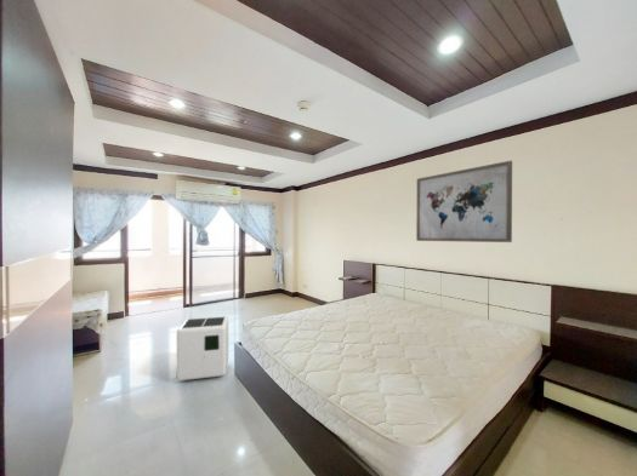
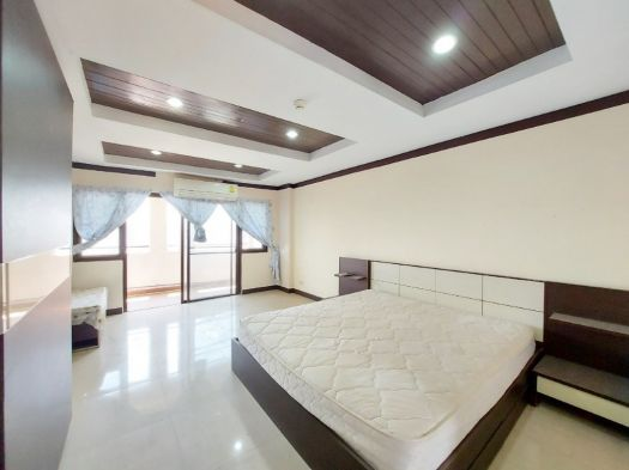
- air purifier [176,316,229,382]
- wall art [415,160,513,243]
